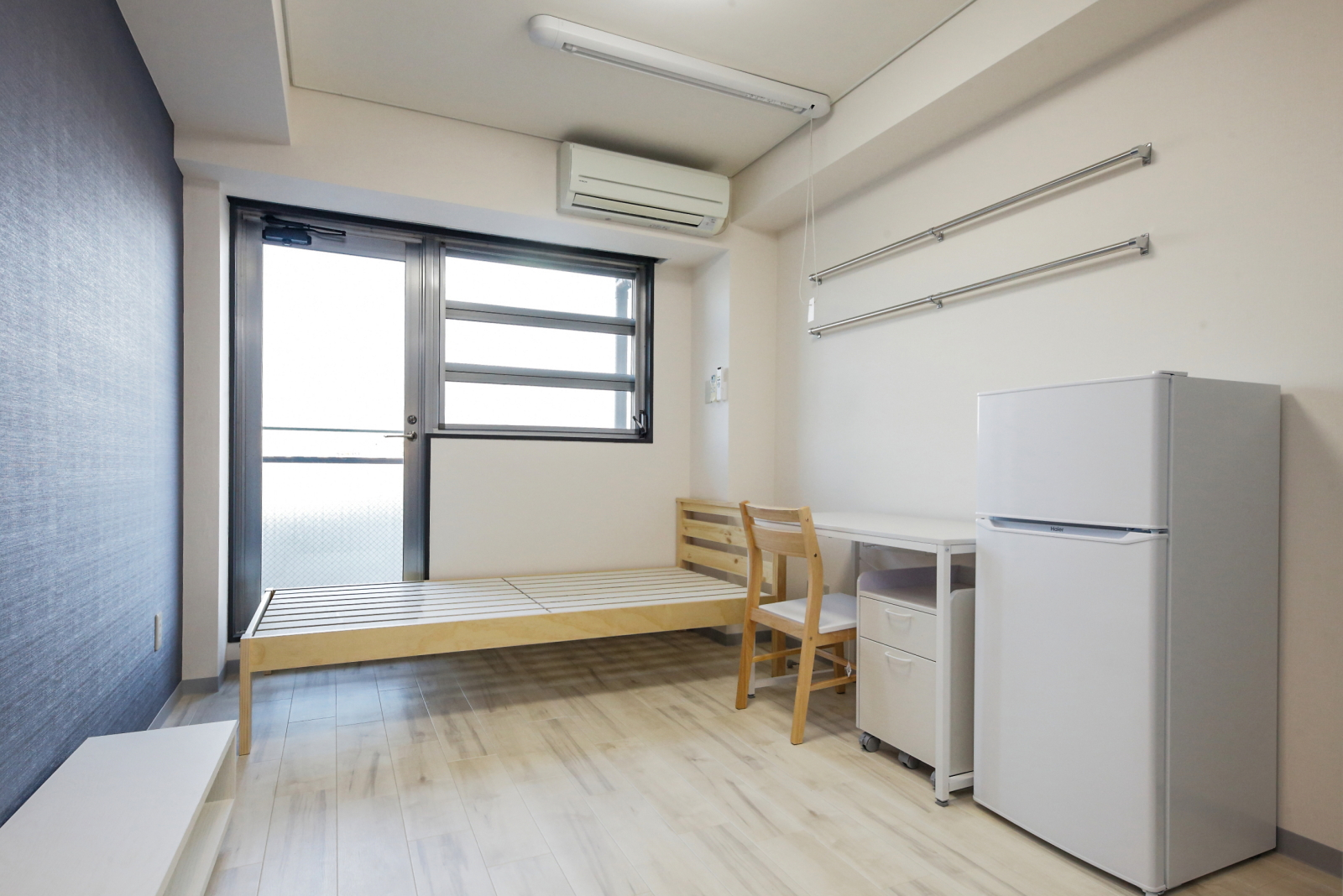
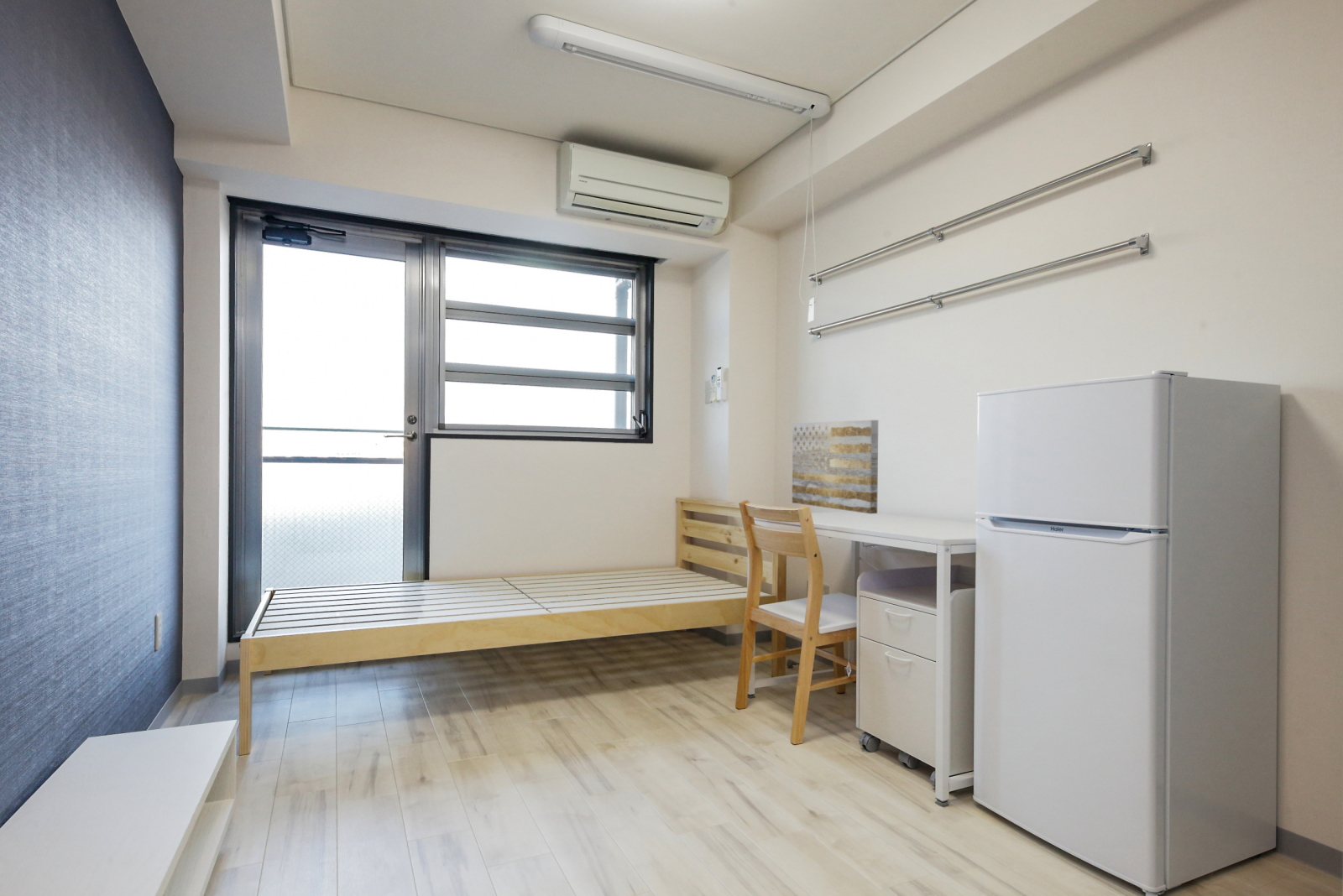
+ wall art [792,419,879,514]
